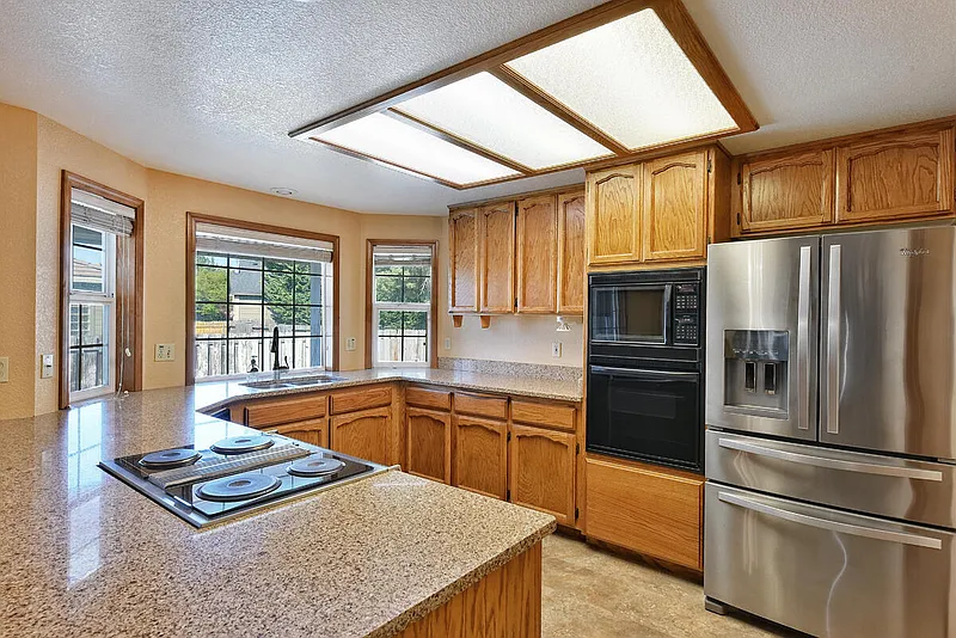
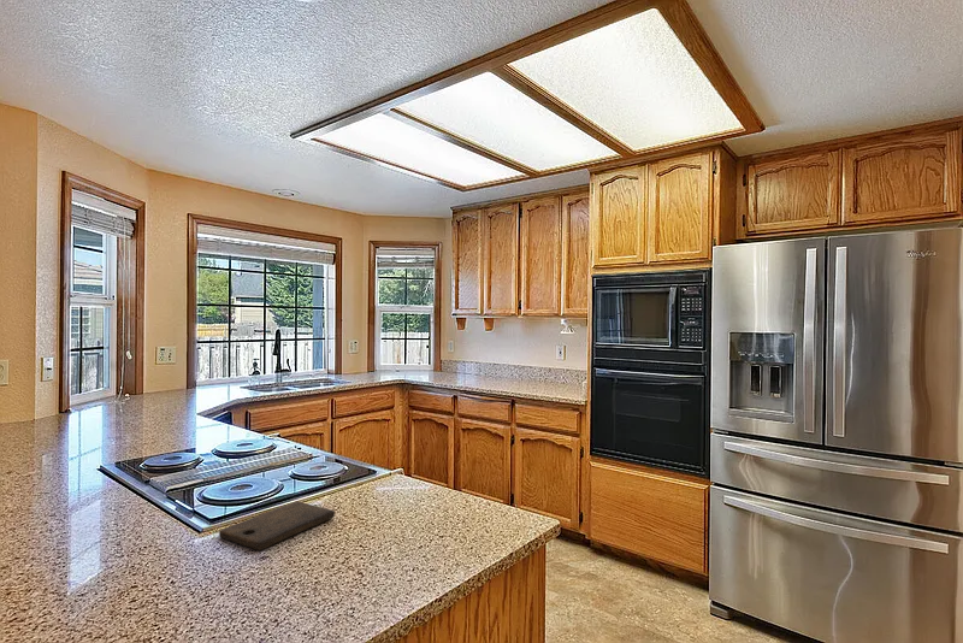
+ cutting board [218,500,336,551]
